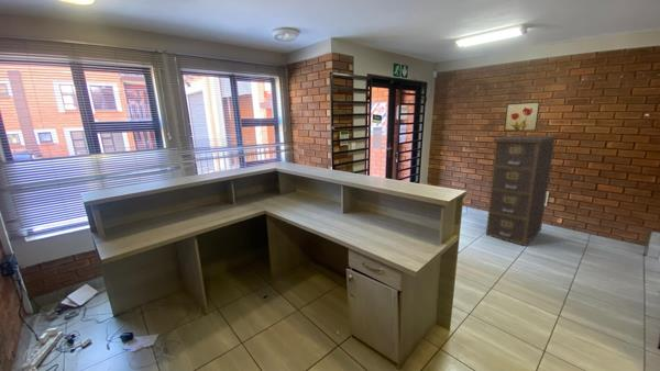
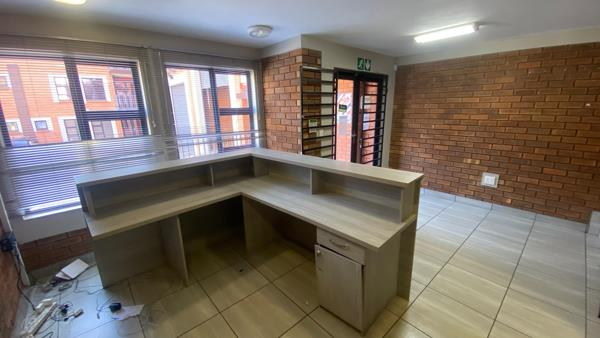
- wall art [503,101,541,132]
- filing cabinet [485,134,559,247]
